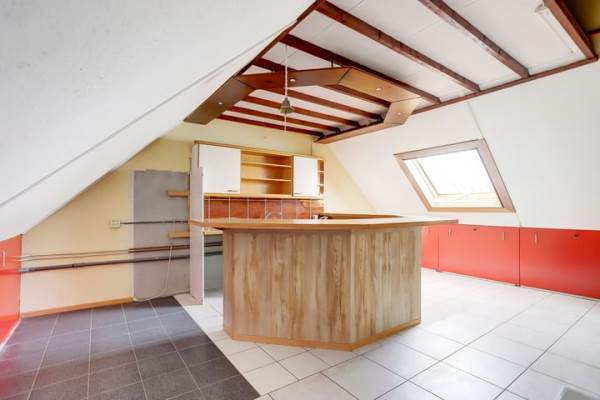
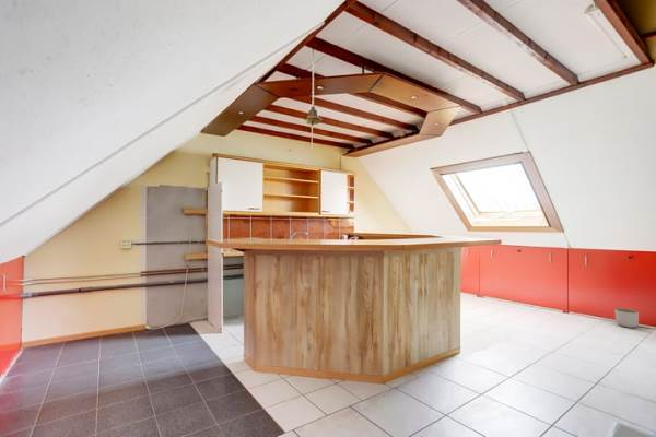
+ planter [614,307,640,329]
